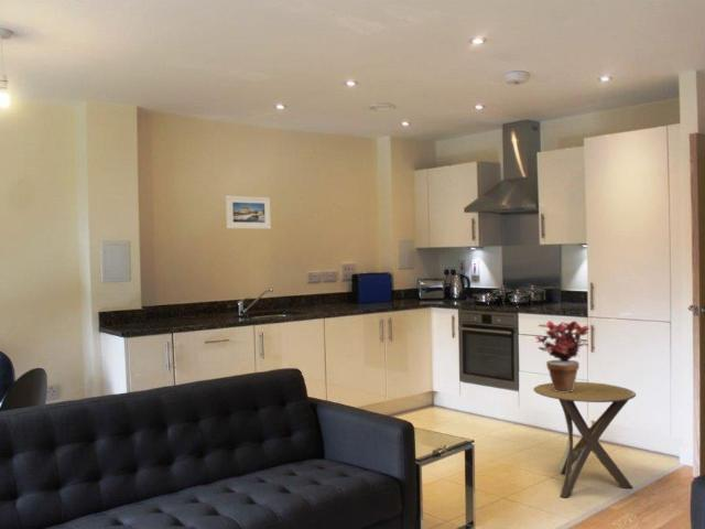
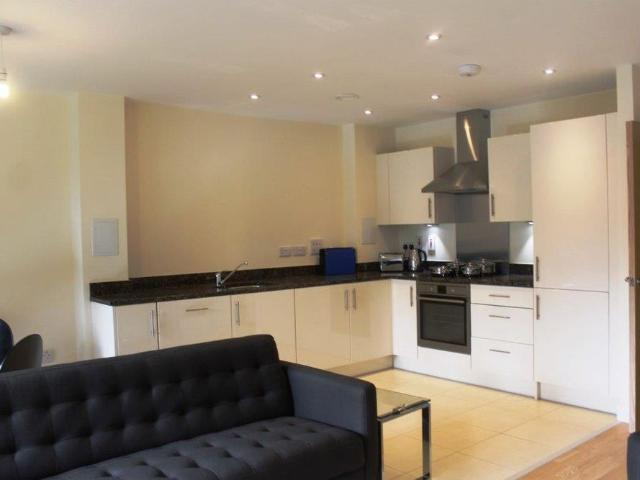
- side table [532,380,637,499]
- potted plant [534,320,592,392]
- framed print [225,195,272,230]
